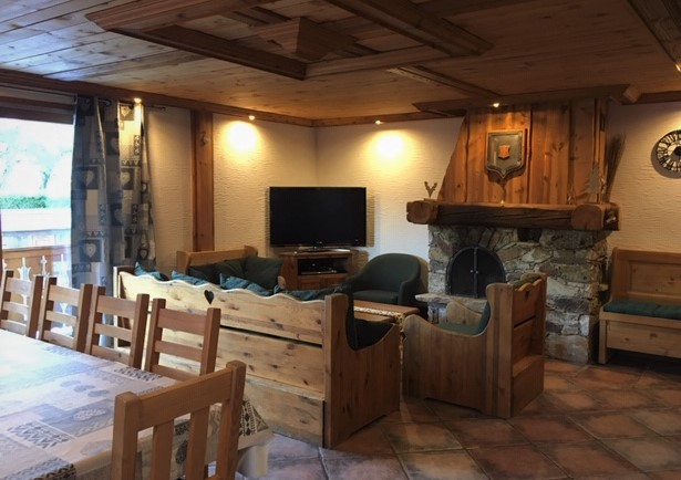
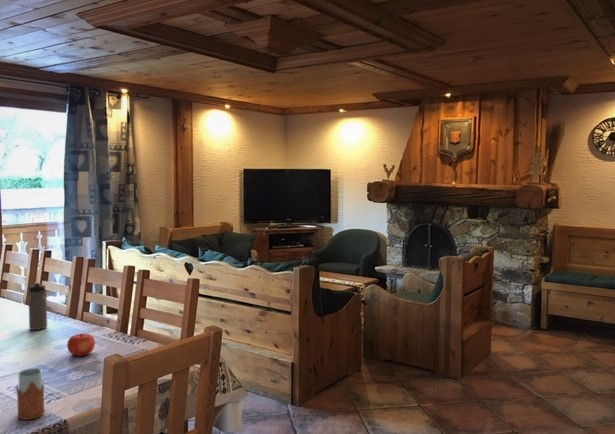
+ drinking glass [15,367,46,421]
+ fruit [66,332,96,357]
+ water bottle [28,281,48,331]
